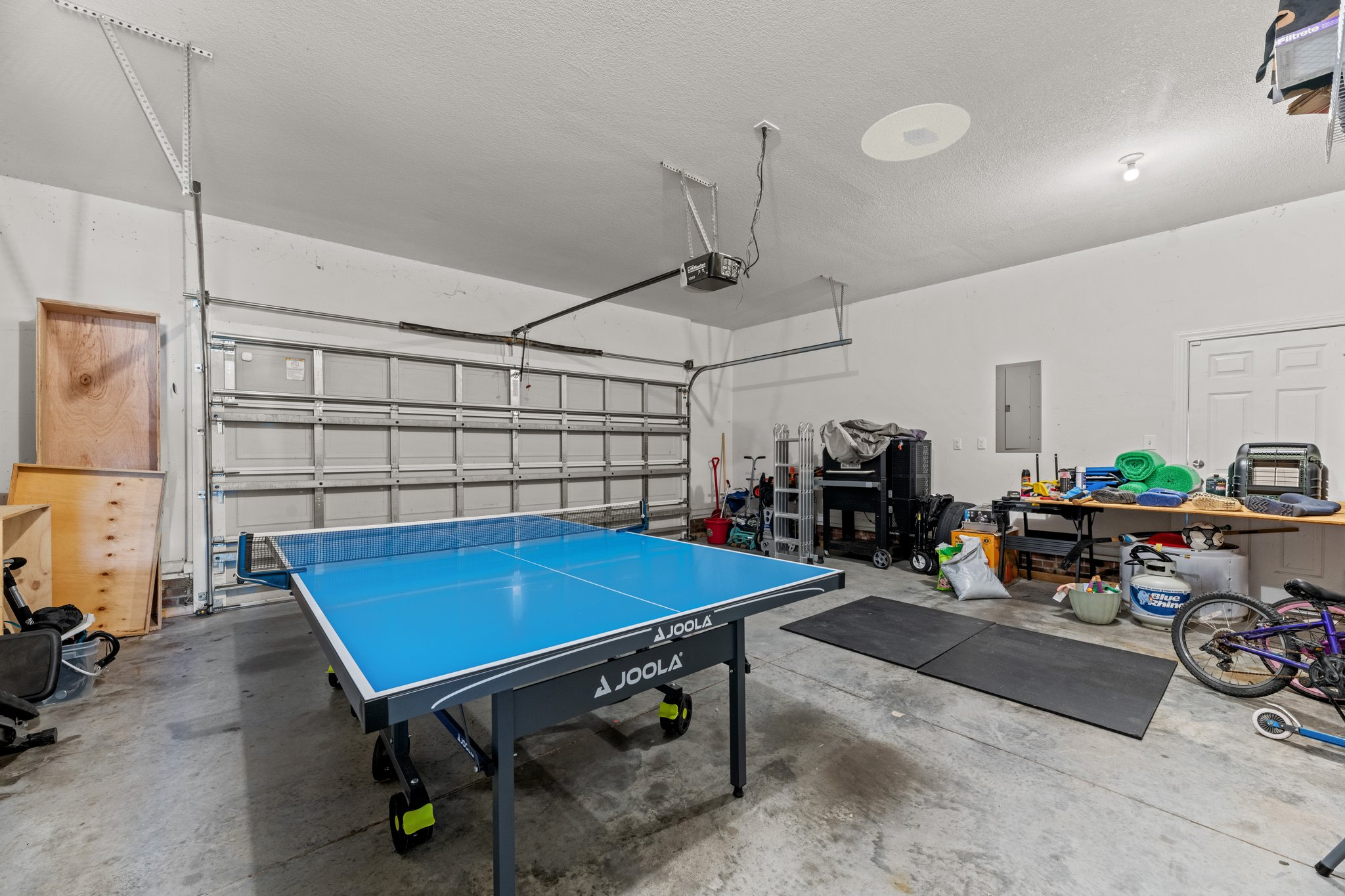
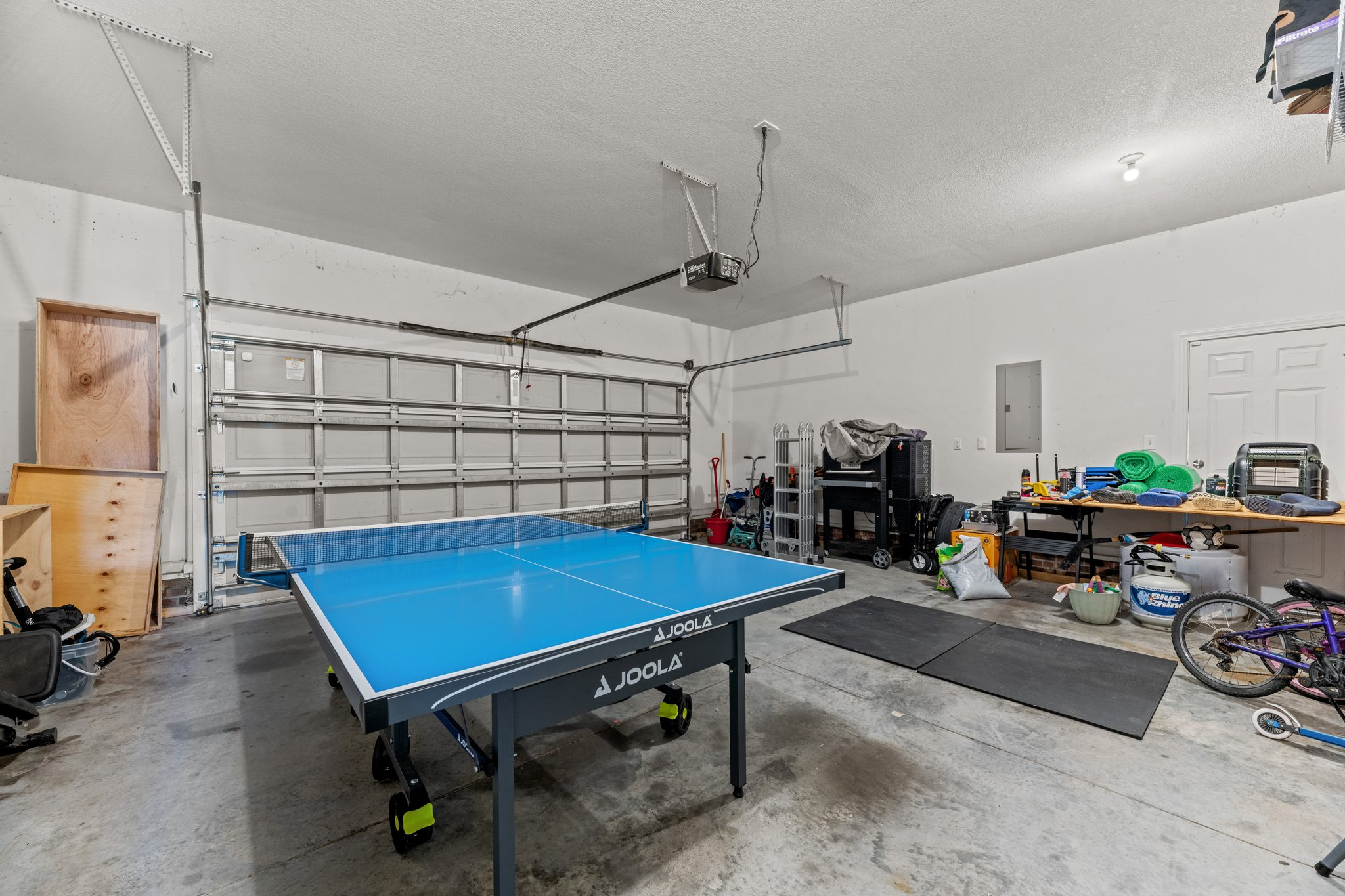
- ceiling light [860,103,971,161]
